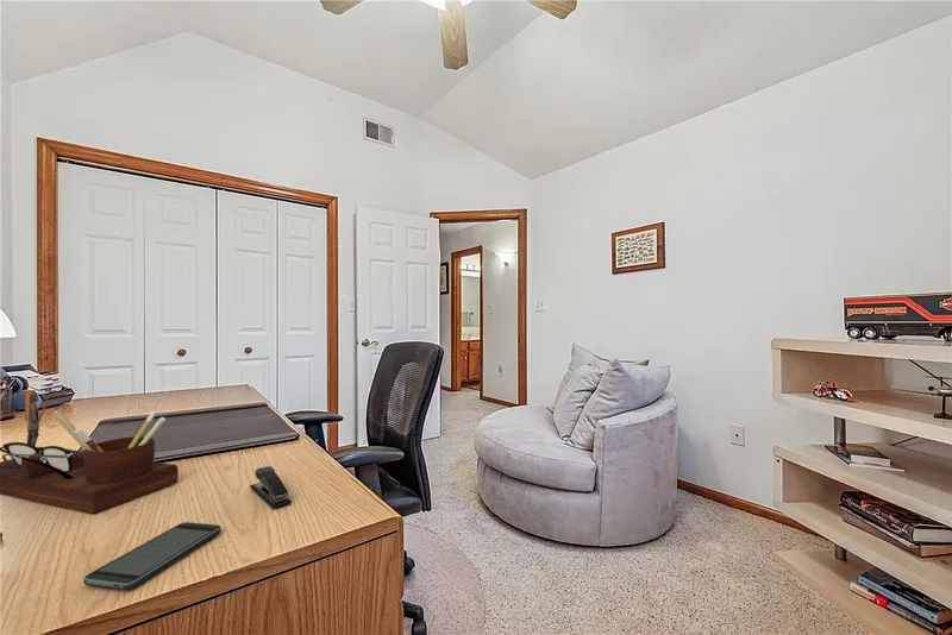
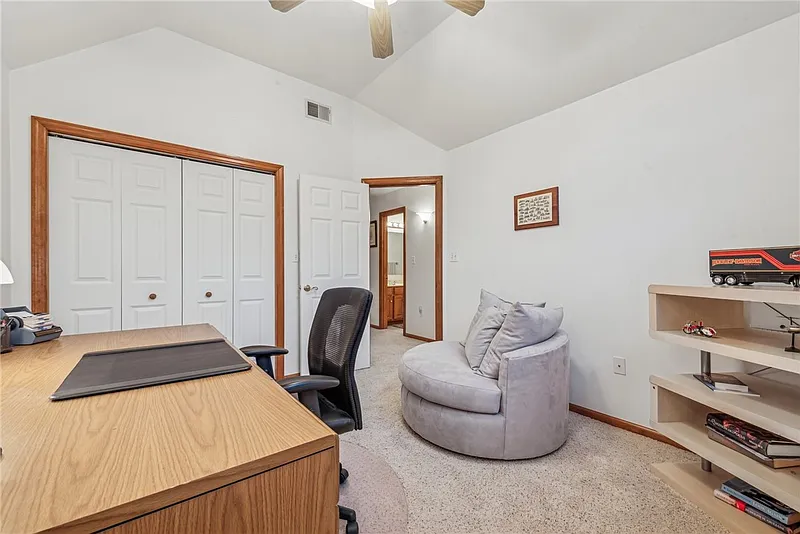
- smartphone [82,521,223,591]
- stapler [249,465,293,510]
- desk organizer [0,389,180,515]
